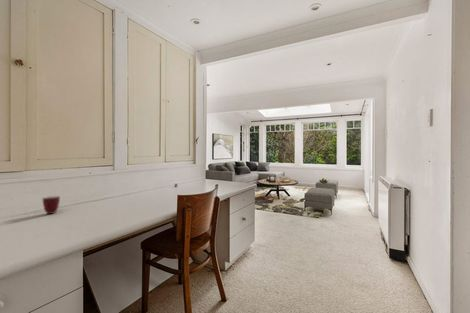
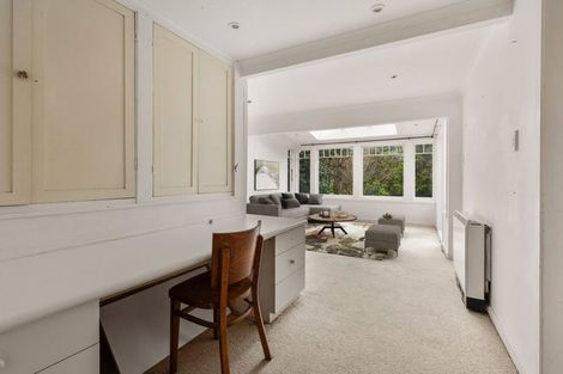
- mug [42,195,61,215]
